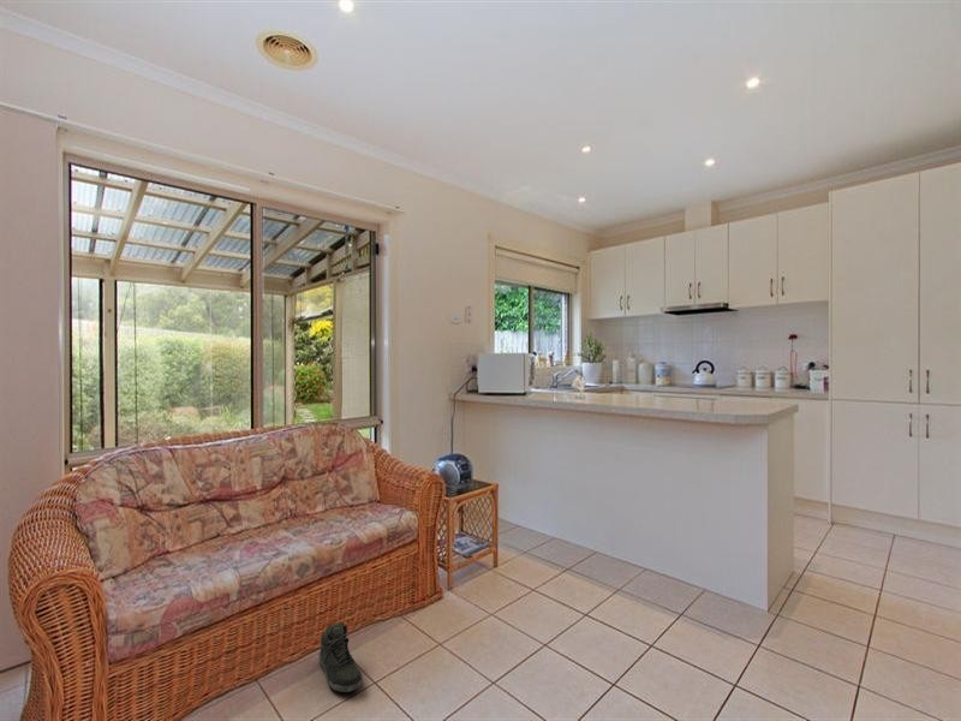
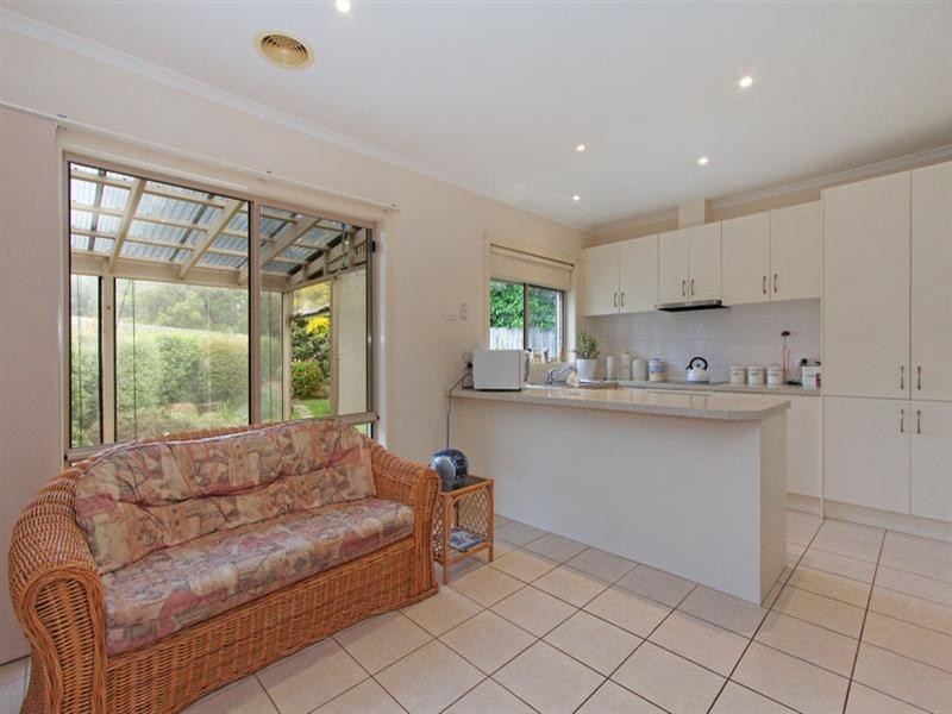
- sneaker [318,620,364,693]
